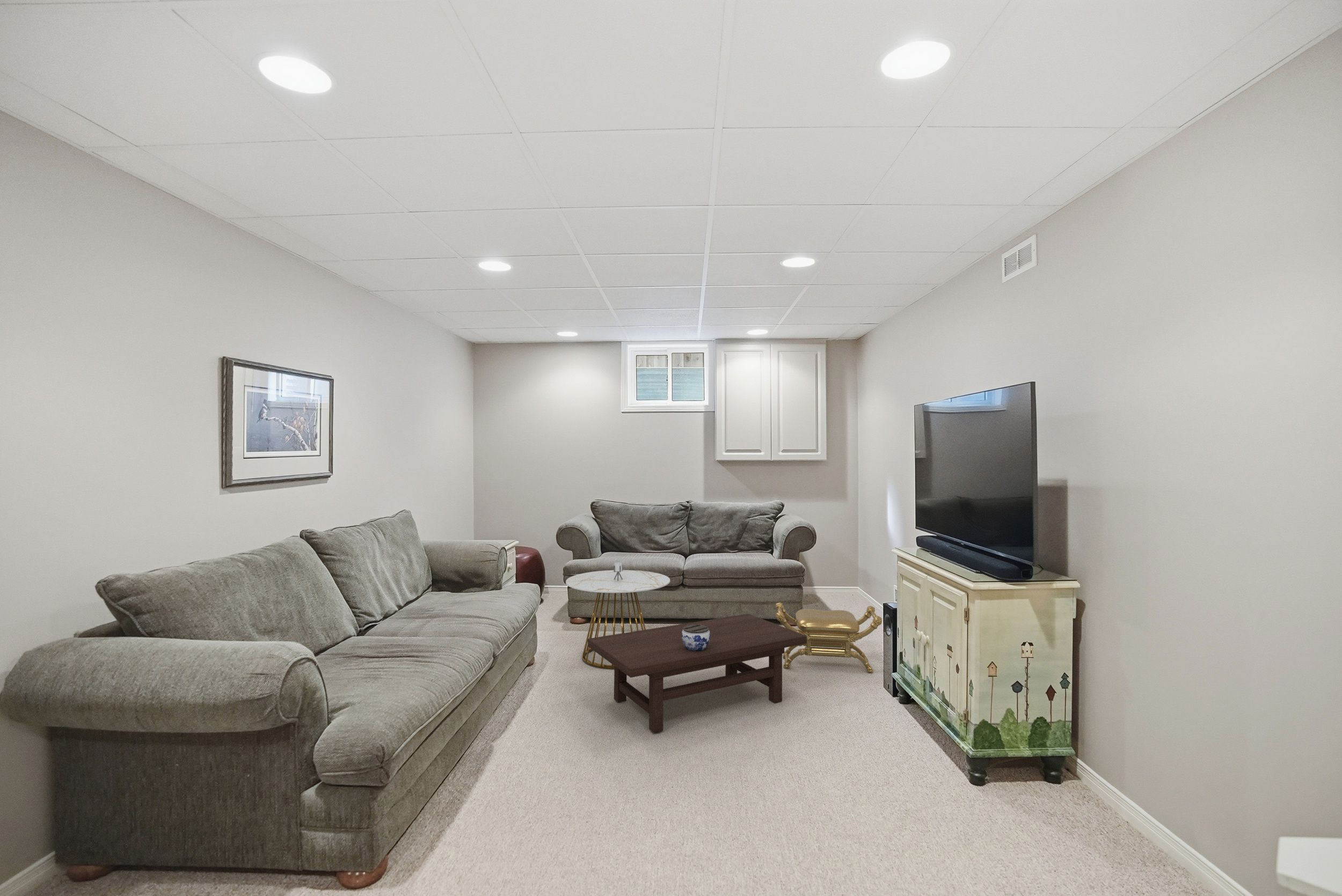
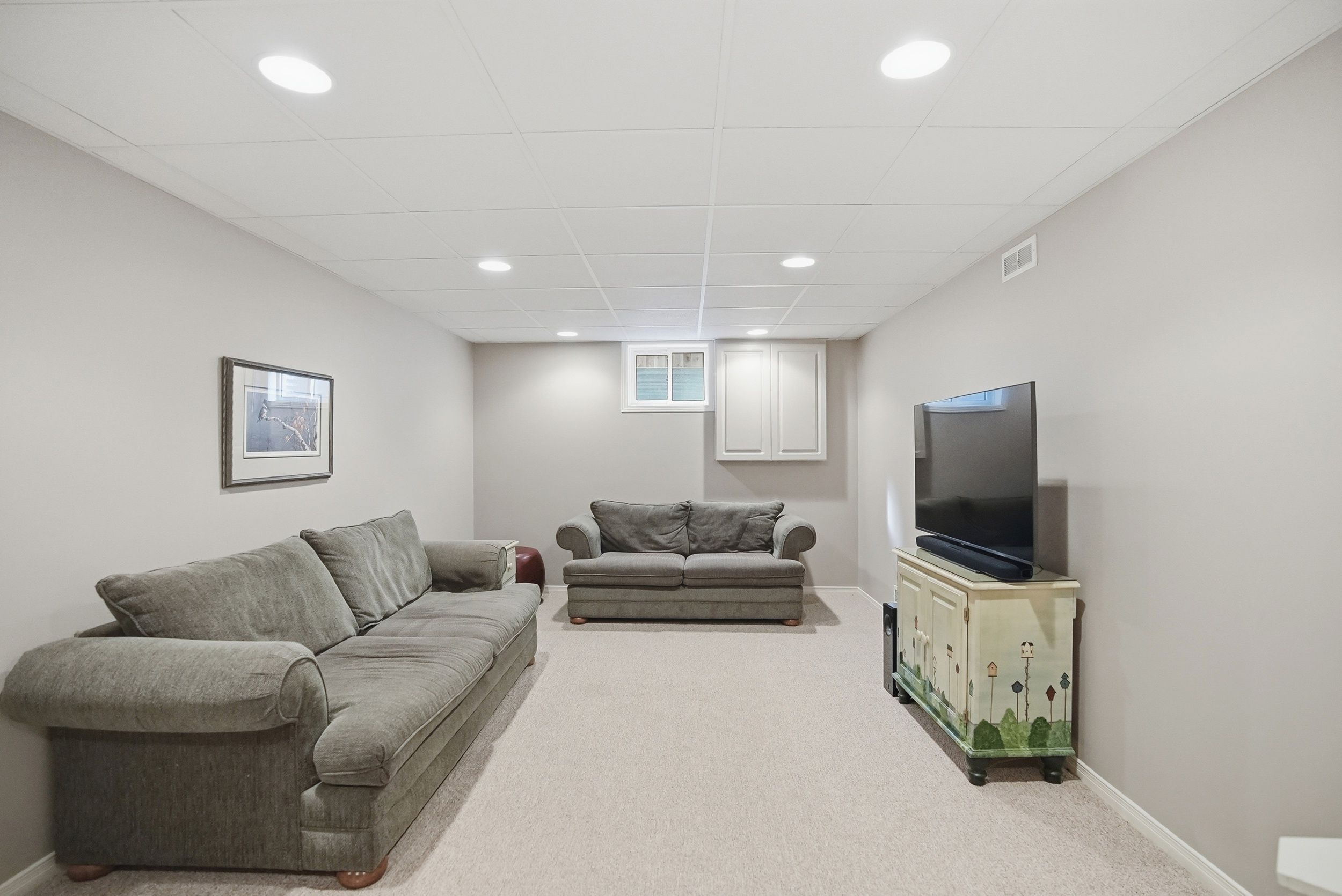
- coffee table [587,613,807,734]
- side table [565,562,670,670]
- stool [775,602,882,673]
- jar [682,625,710,651]
